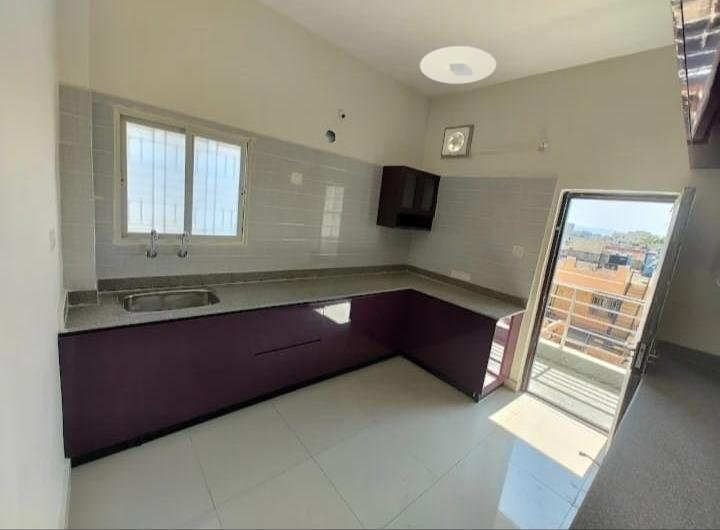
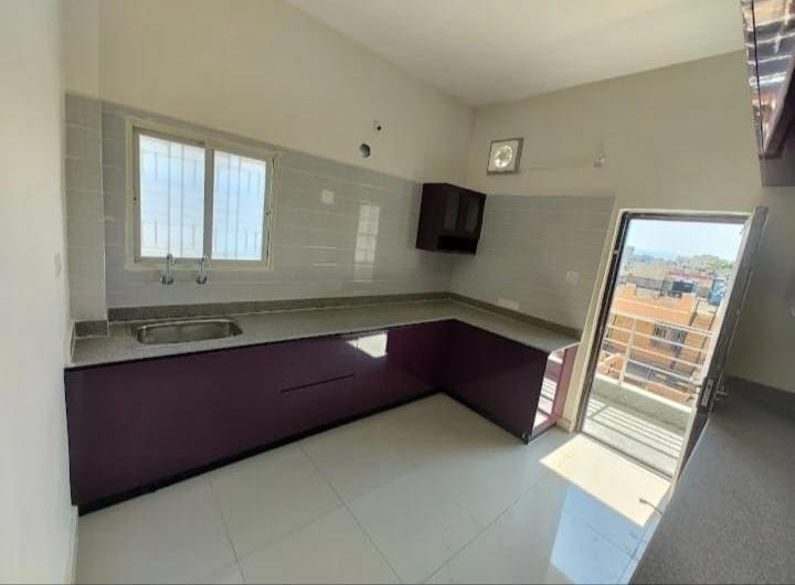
- ceiling light [419,45,497,85]
